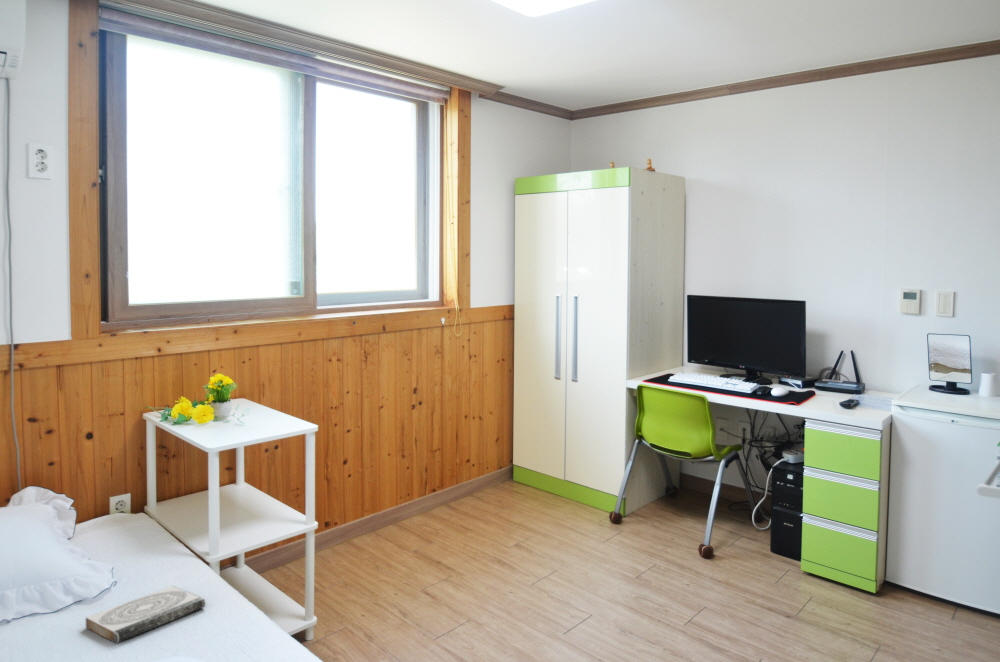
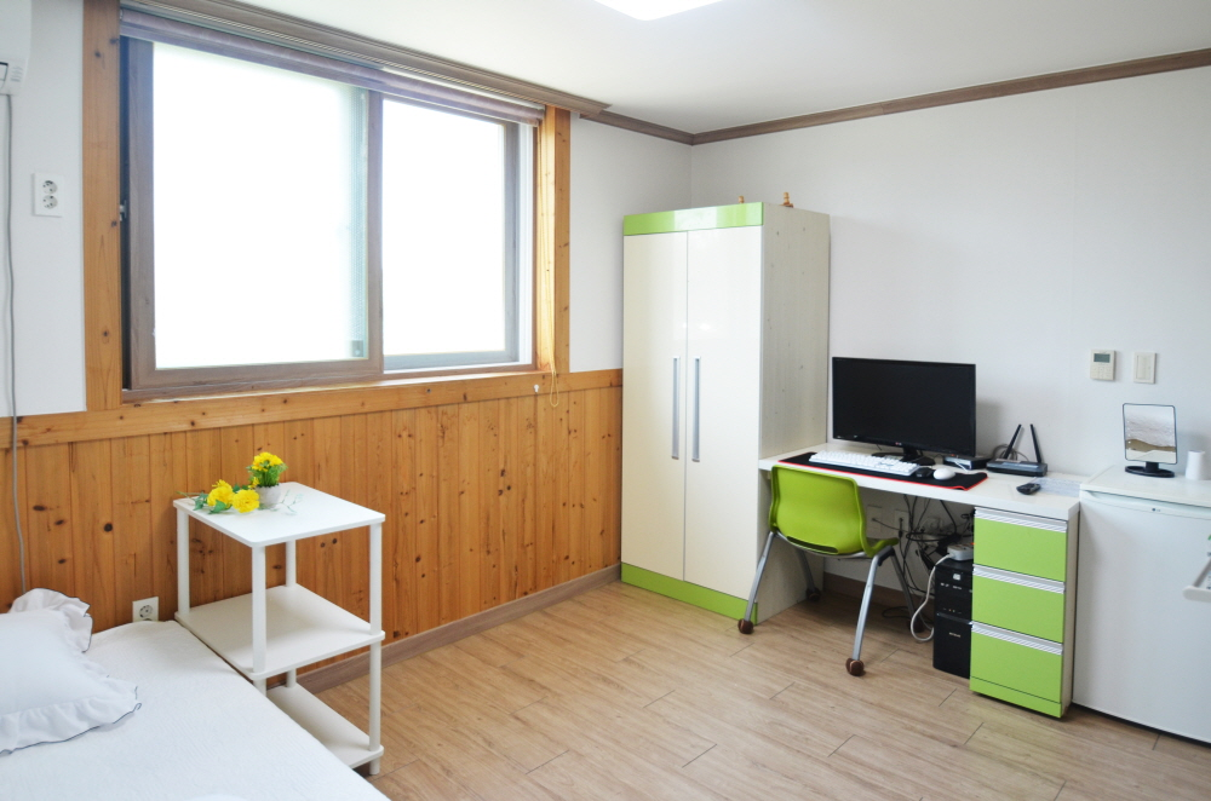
- book [85,585,206,644]
